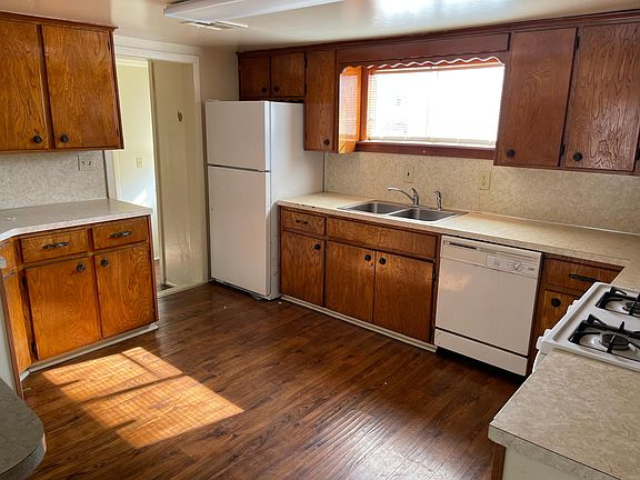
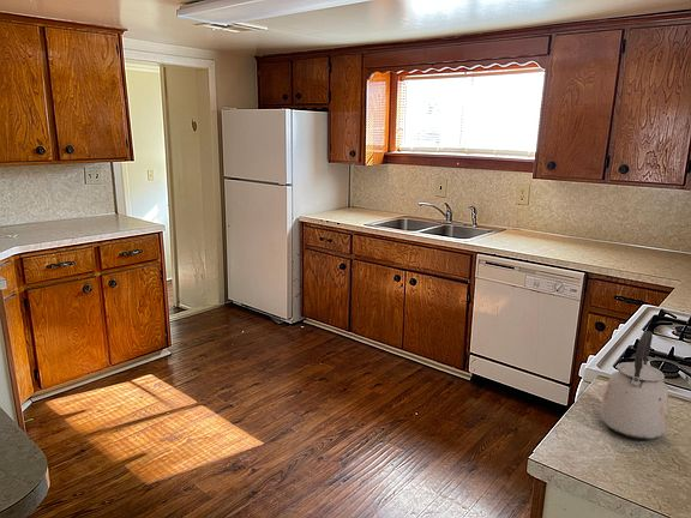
+ kettle [599,330,669,440]
